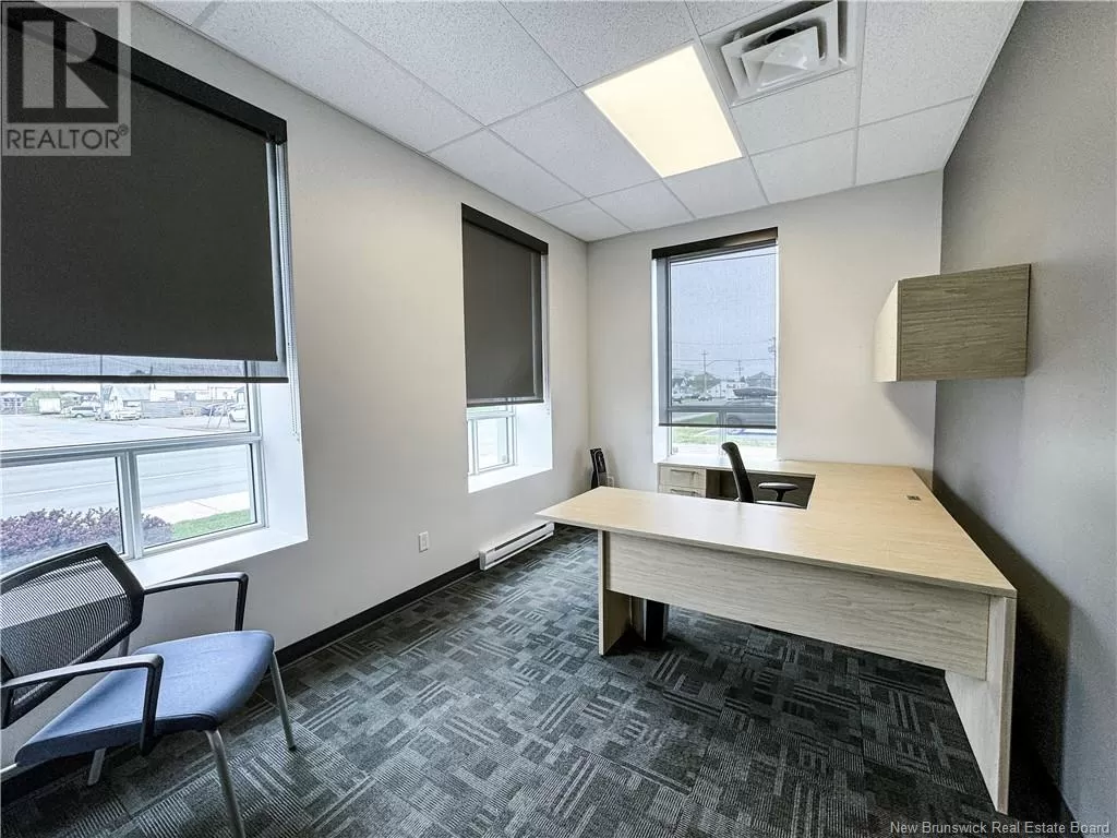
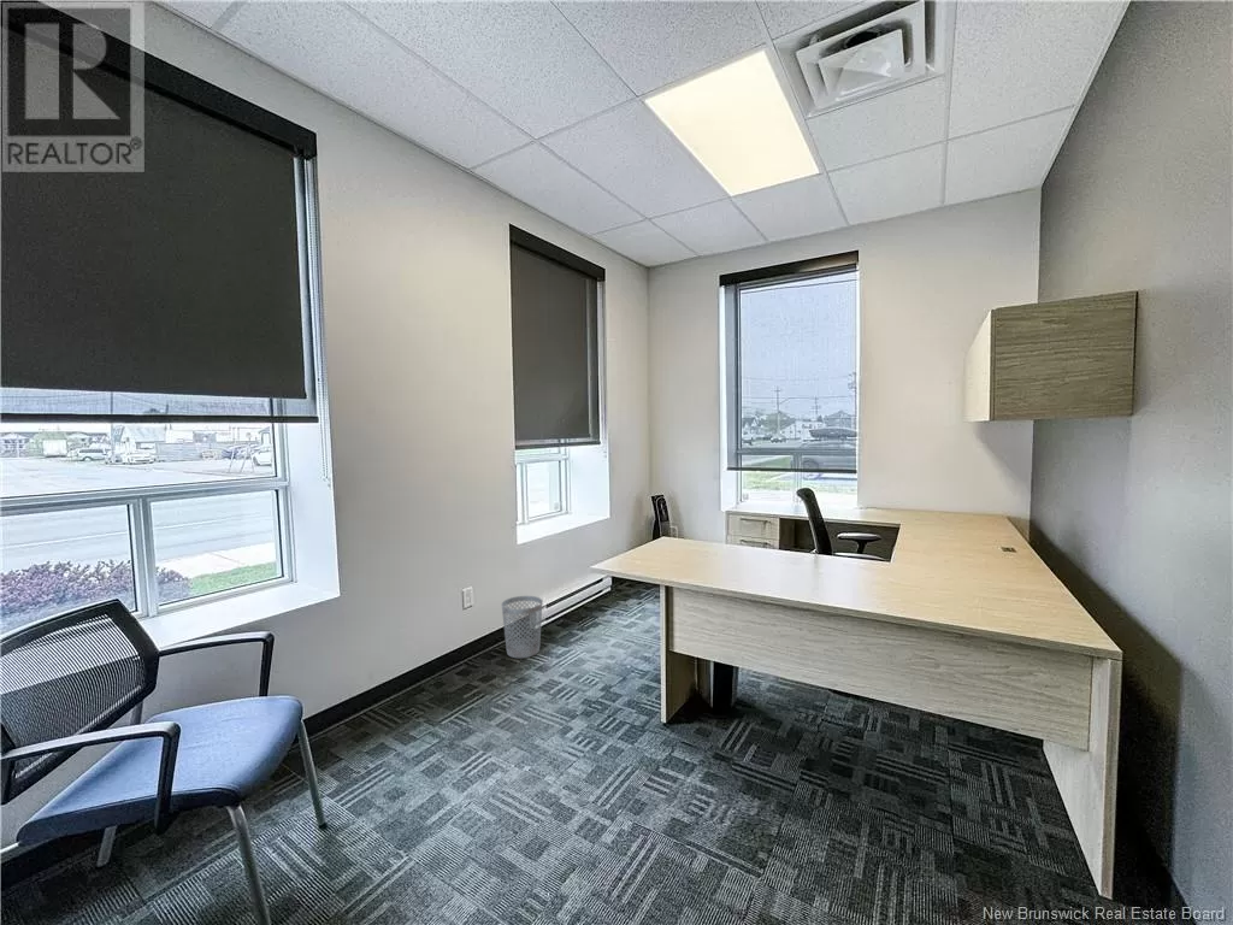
+ wastebasket [501,595,544,659]
